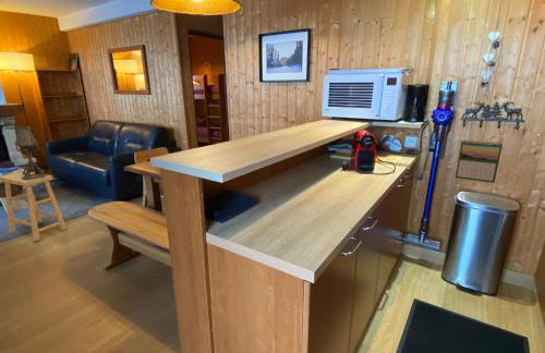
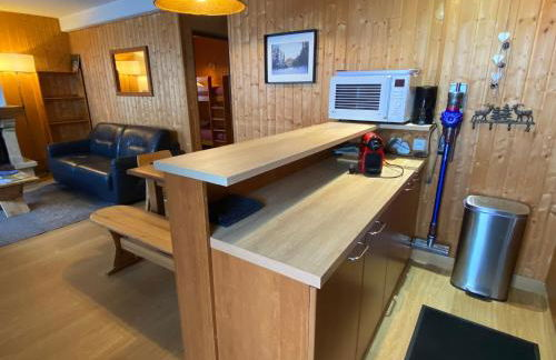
- calendar [455,138,504,184]
- stool [0,170,68,242]
- table lamp [14,125,48,180]
